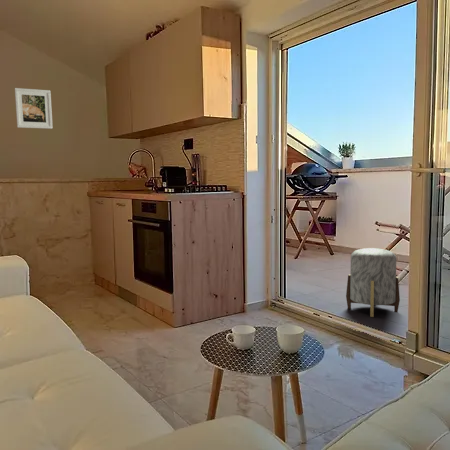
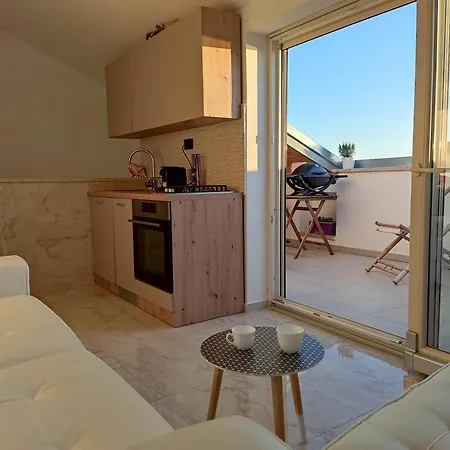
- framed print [14,87,54,130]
- stool [345,247,401,318]
